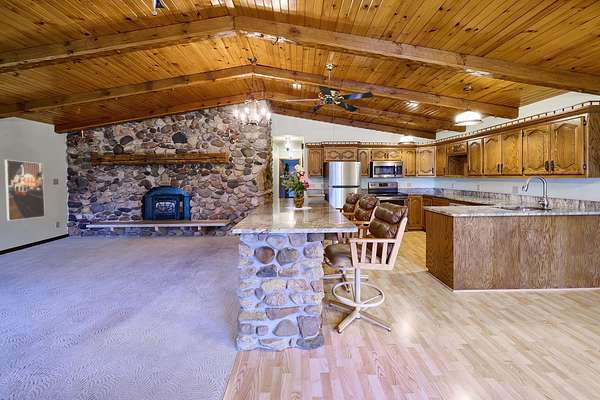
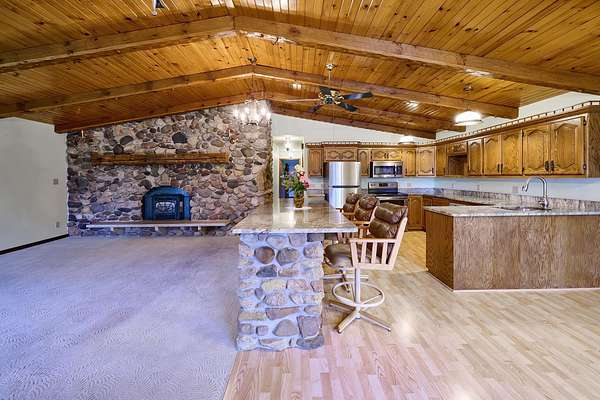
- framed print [4,159,46,222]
